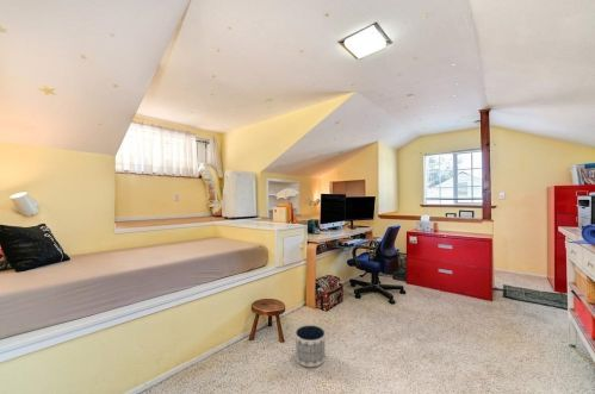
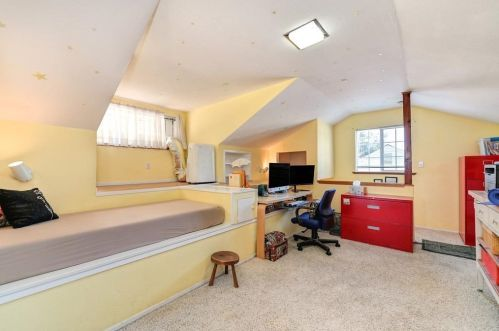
- planter [295,325,327,368]
